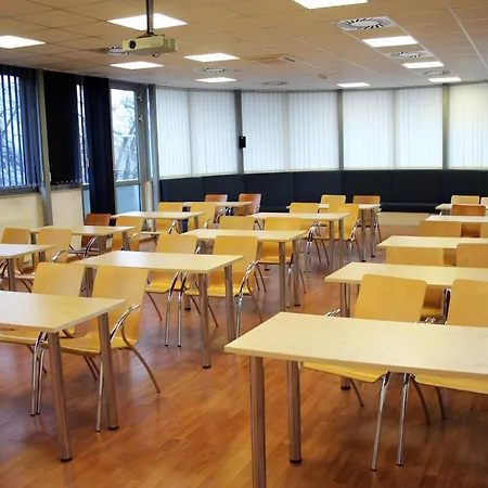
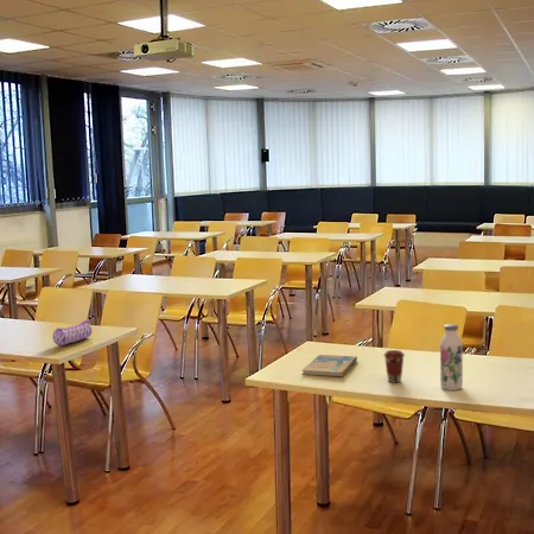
+ booklet [301,354,358,377]
+ pencil case [52,319,93,347]
+ coffee cup [382,349,406,383]
+ water bottle [439,323,464,392]
